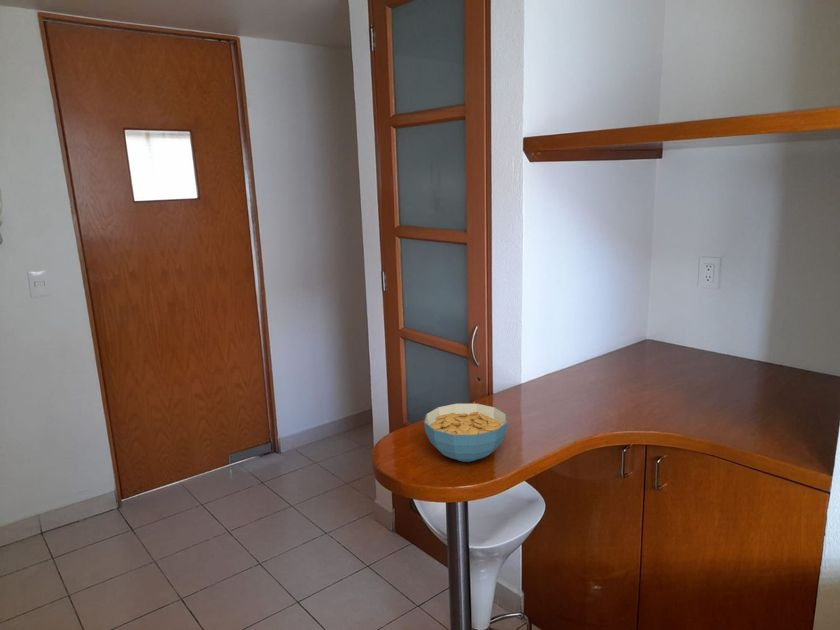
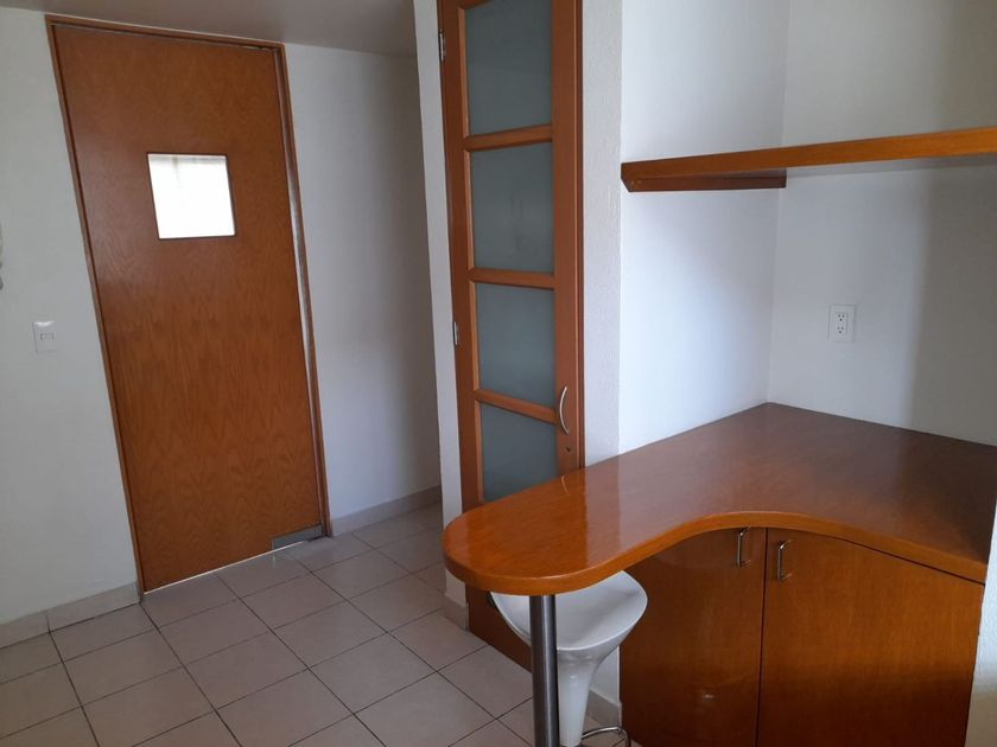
- cereal bowl [423,402,508,463]
